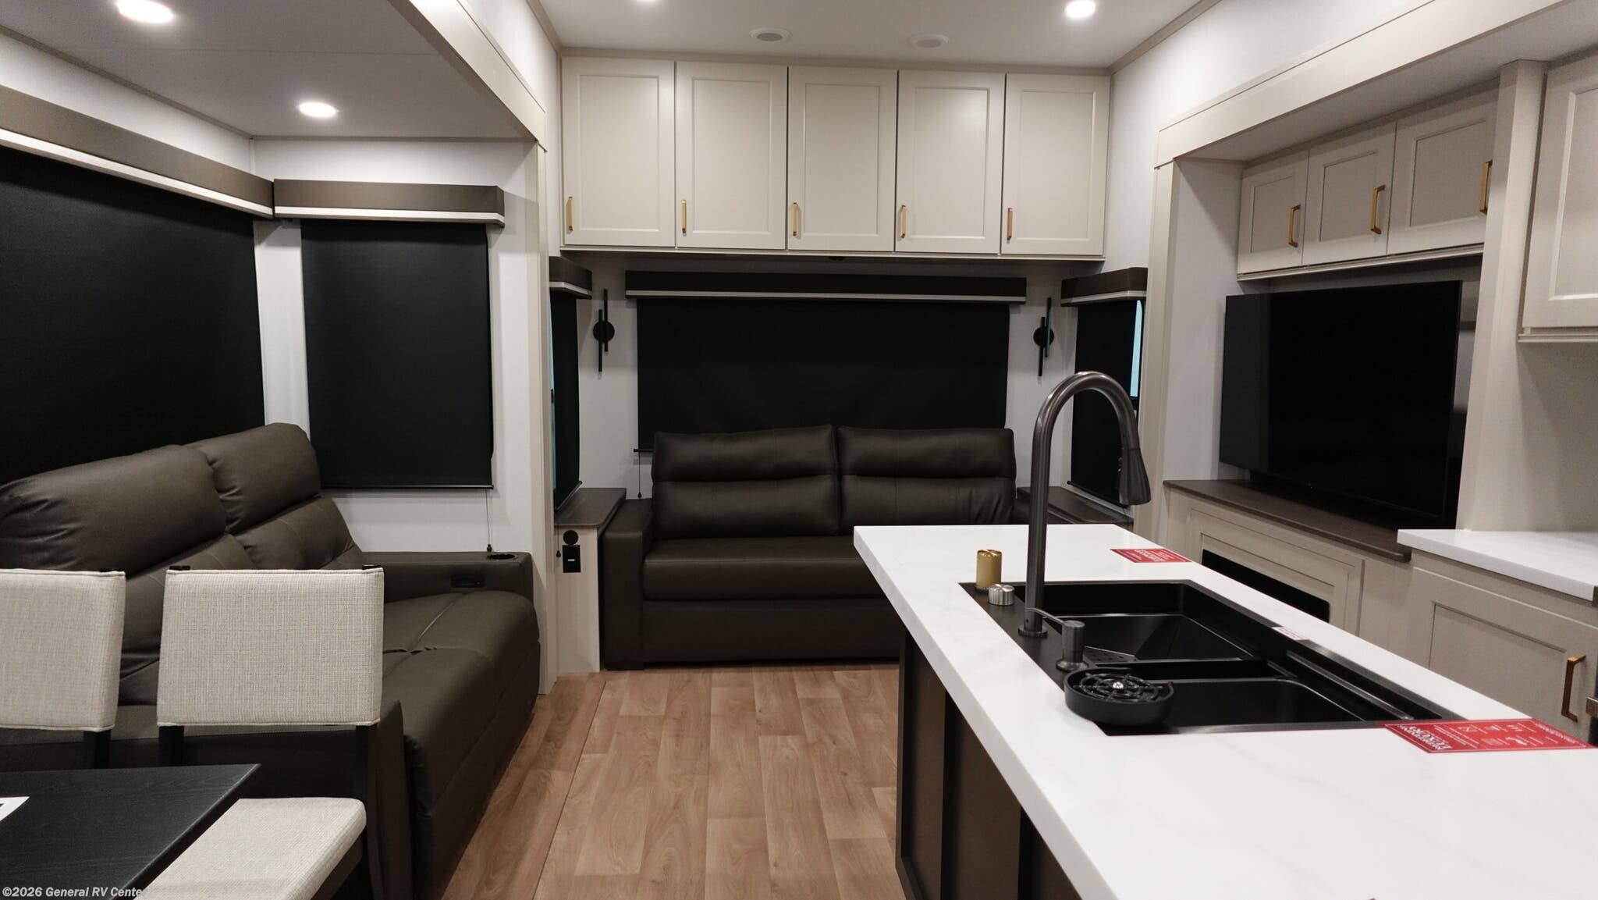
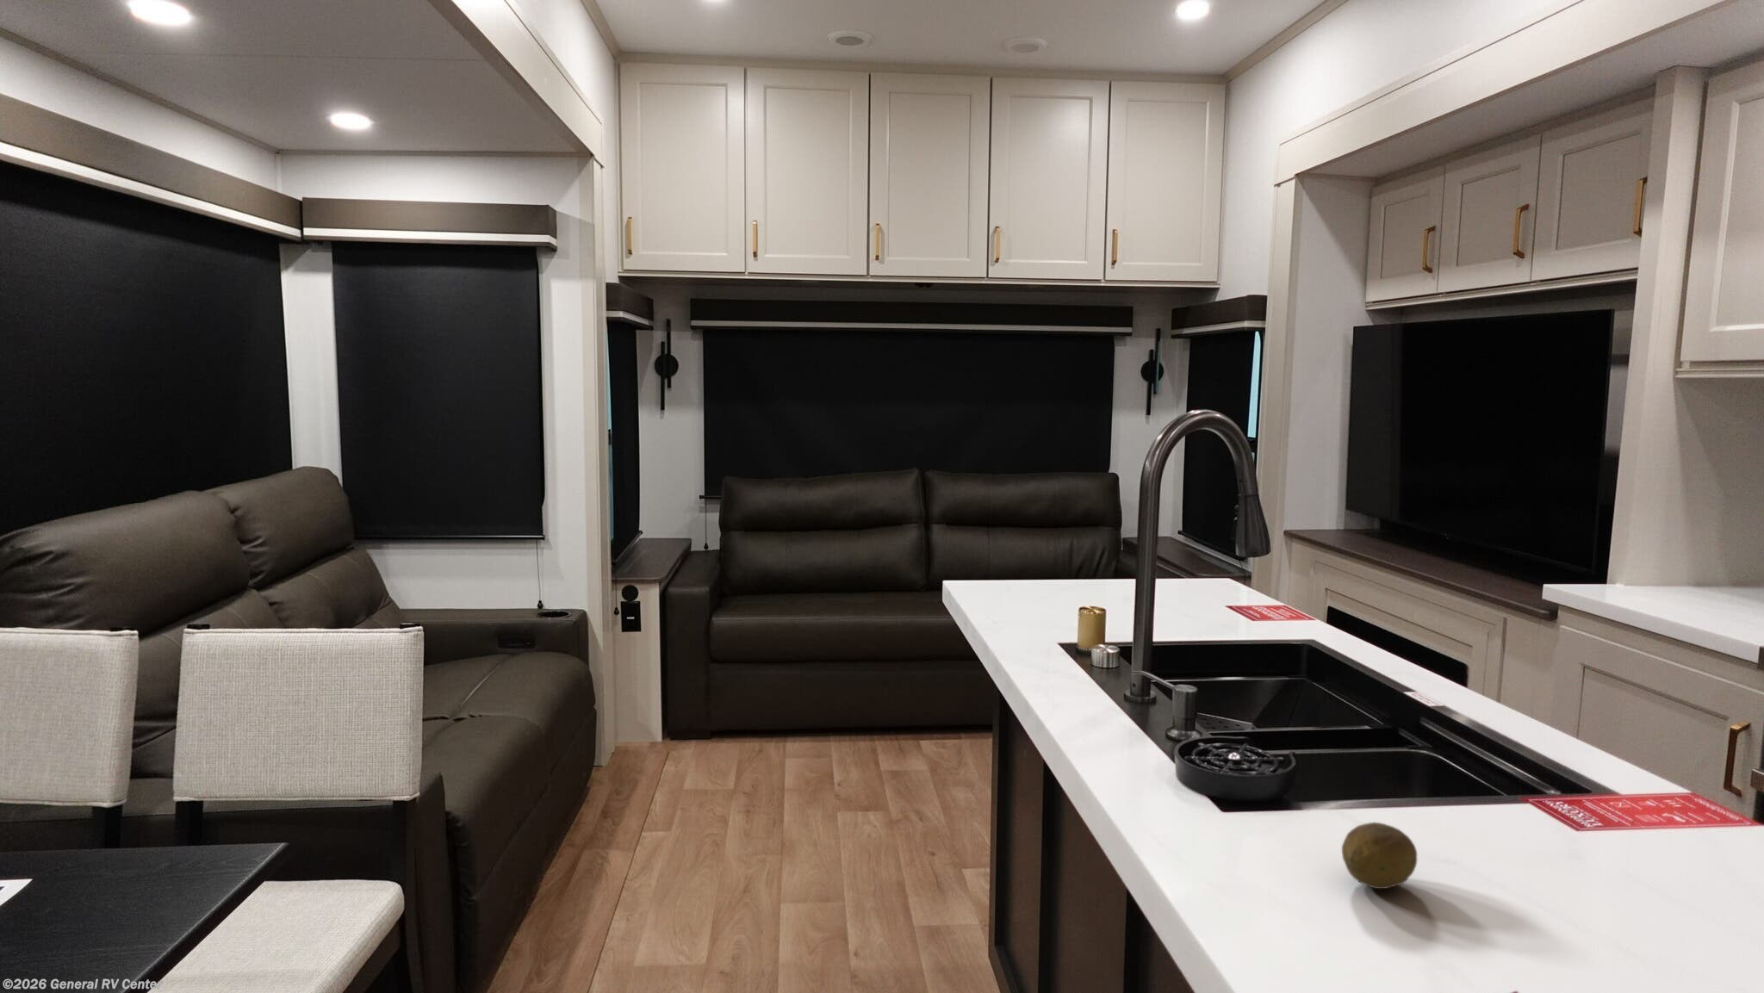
+ fruit [1341,821,1418,890]
